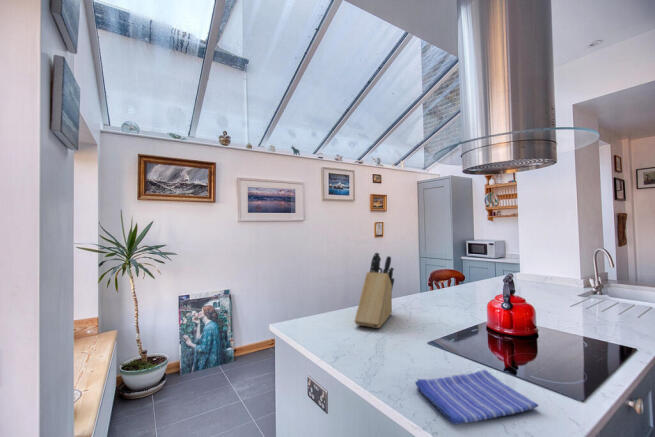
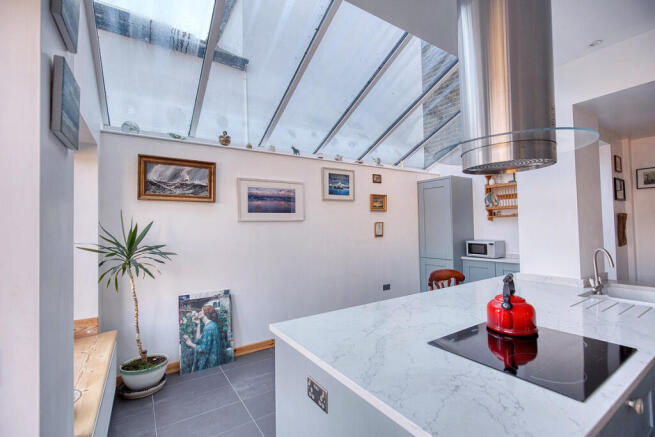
- knife block [354,251,395,329]
- dish towel [414,369,539,426]
